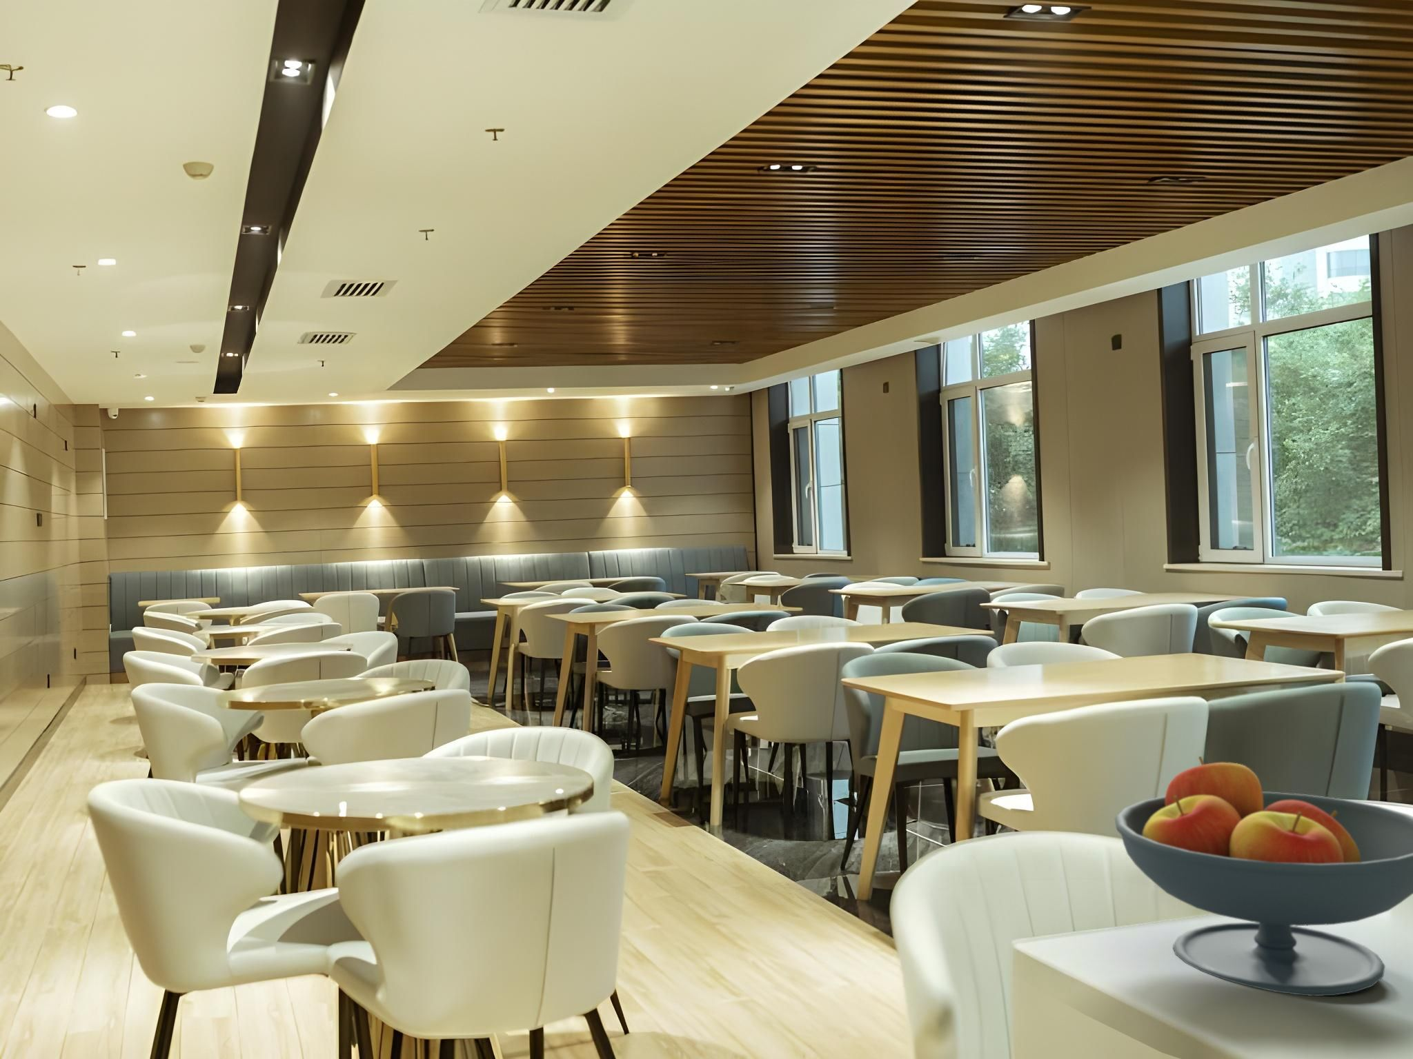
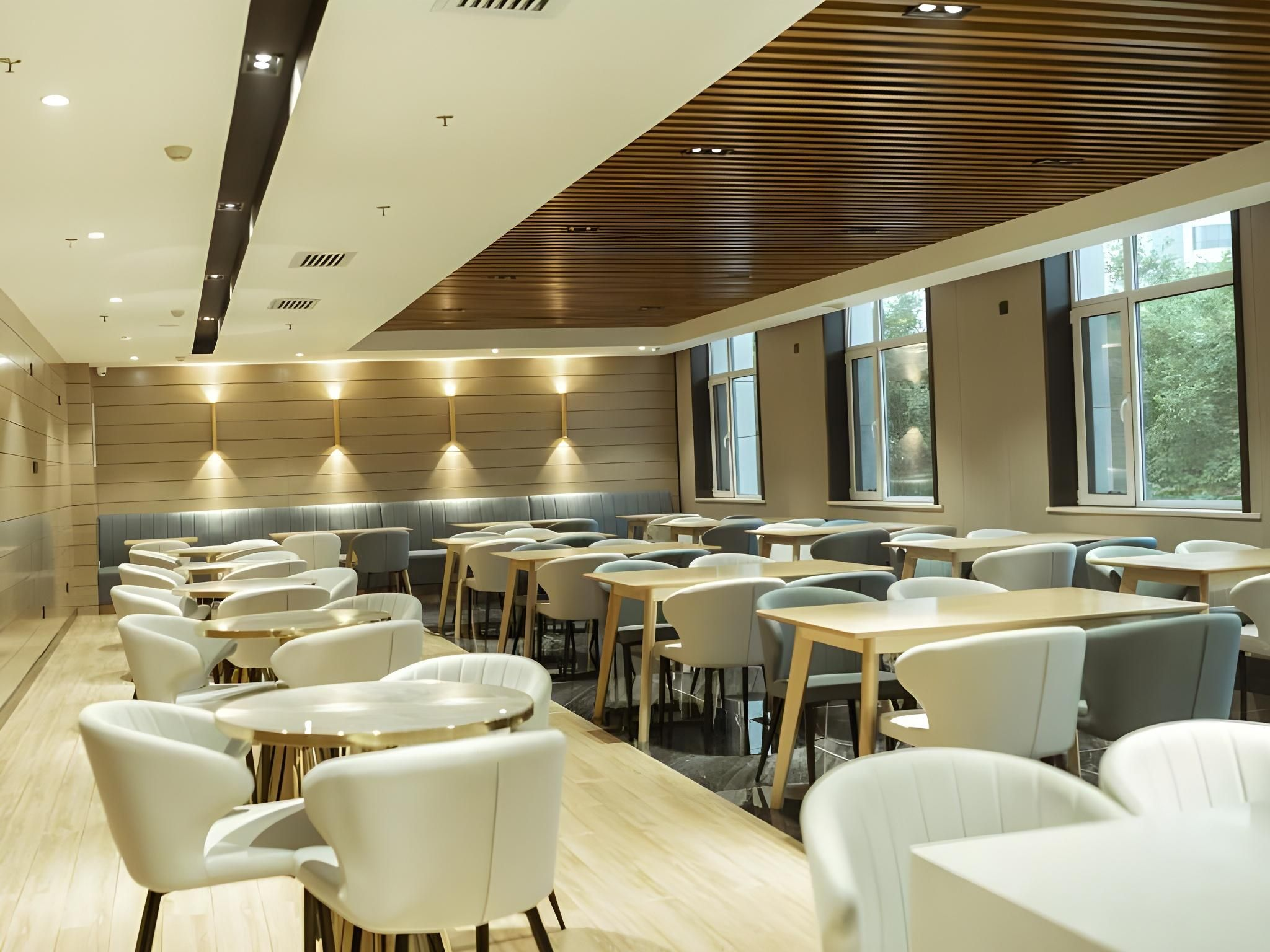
- fruit bowl [1114,755,1413,997]
